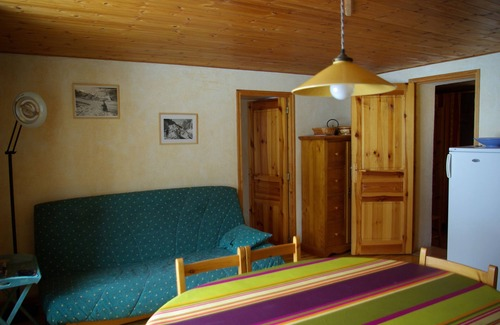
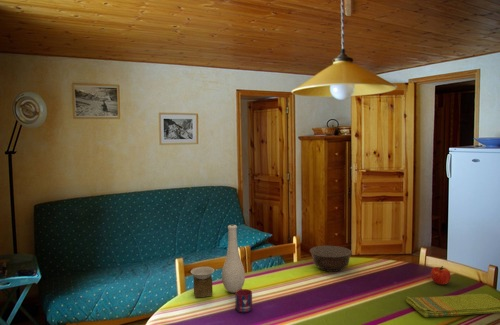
+ mug [234,288,253,313]
+ fruit [430,265,452,286]
+ bowl [309,245,353,273]
+ dish towel [405,293,500,318]
+ vase [190,224,246,298]
